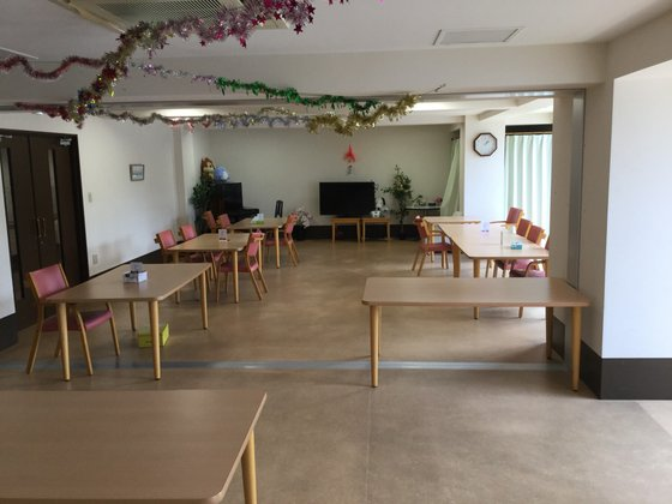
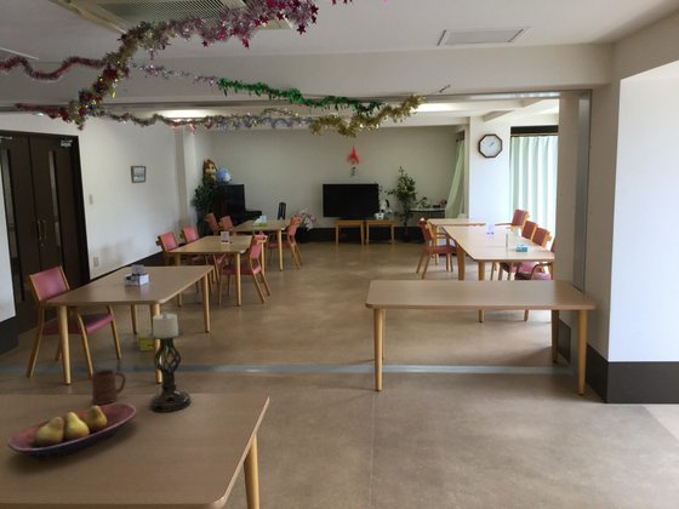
+ fruit bowl [7,402,137,461]
+ cup [90,368,127,406]
+ candle holder [147,311,192,413]
